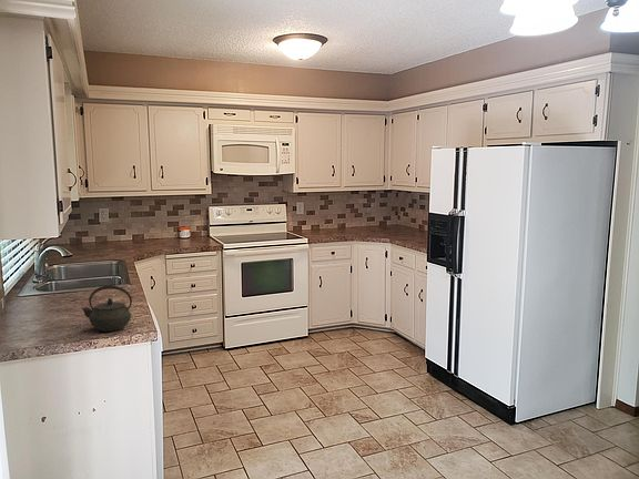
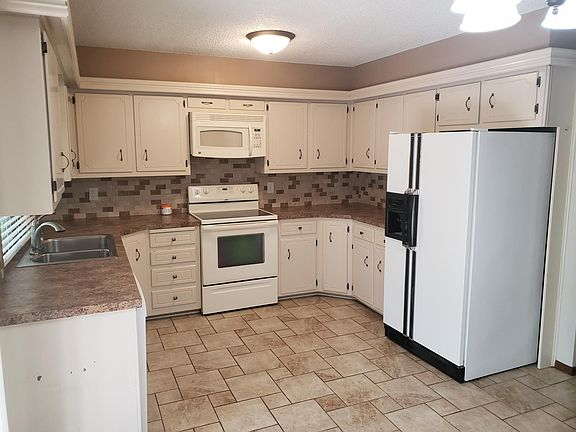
- kettle [81,284,133,333]
